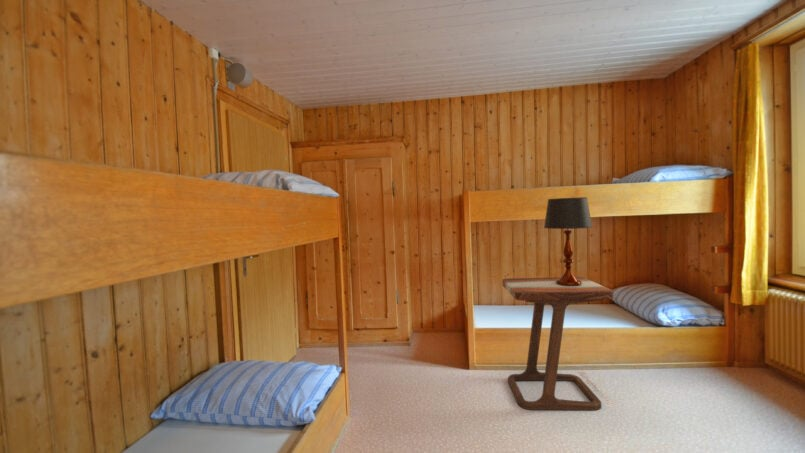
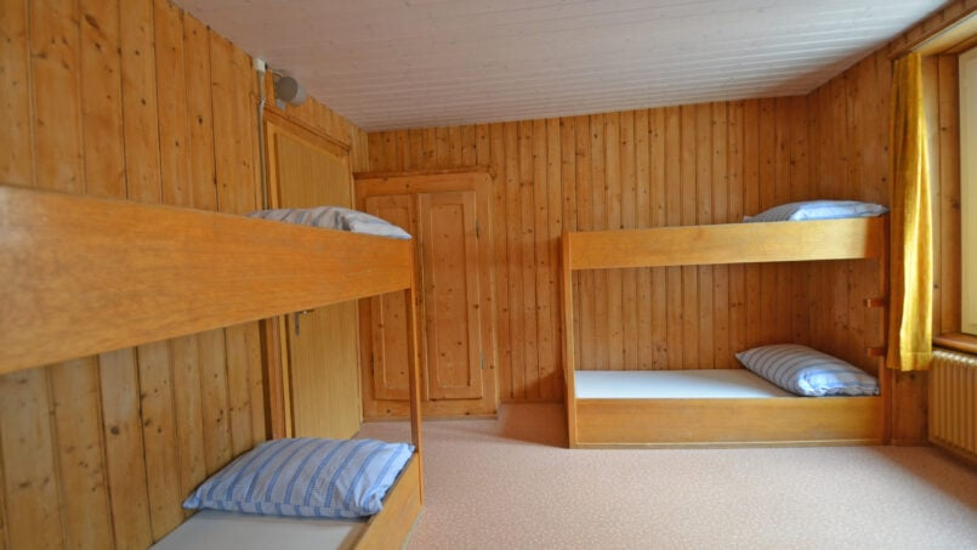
- table lamp [543,196,593,286]
- side table [501,276,615,411]
